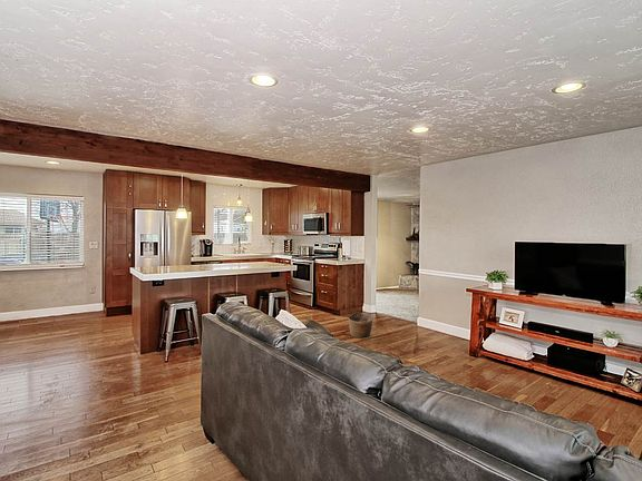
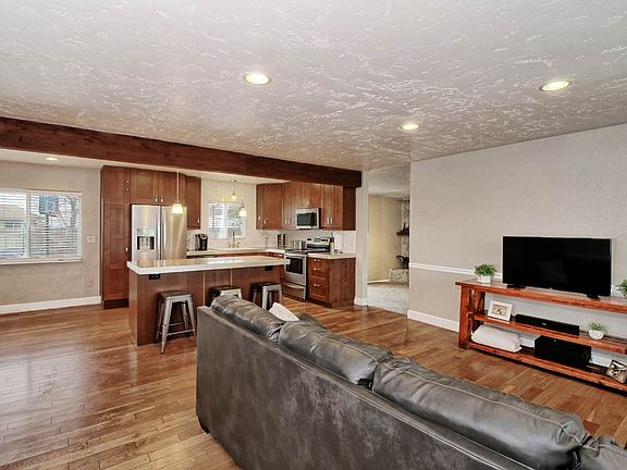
- basket [348,311,374,338]
